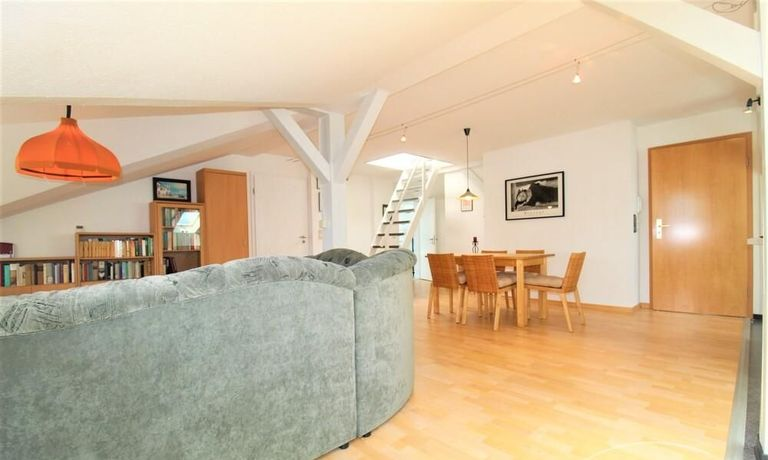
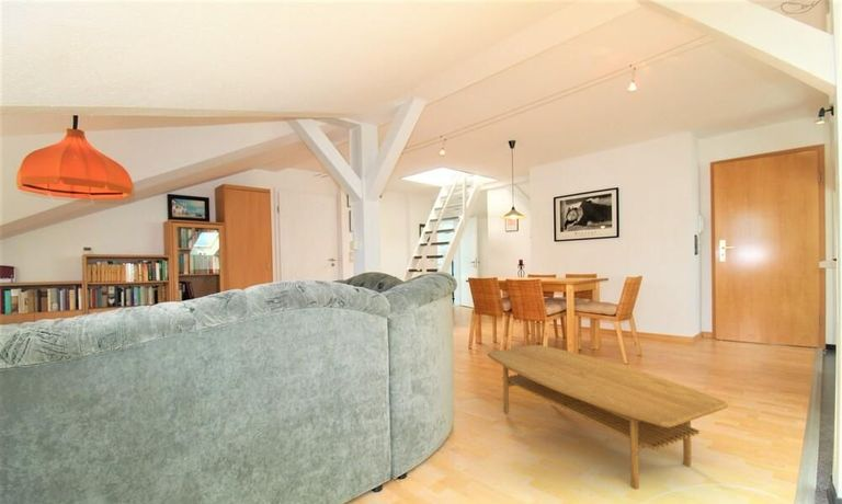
+ coffee table [486,344,729,491]
